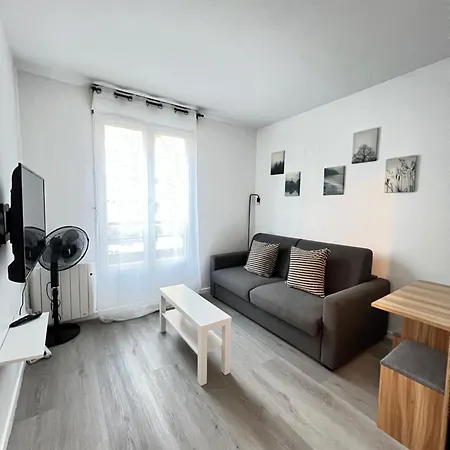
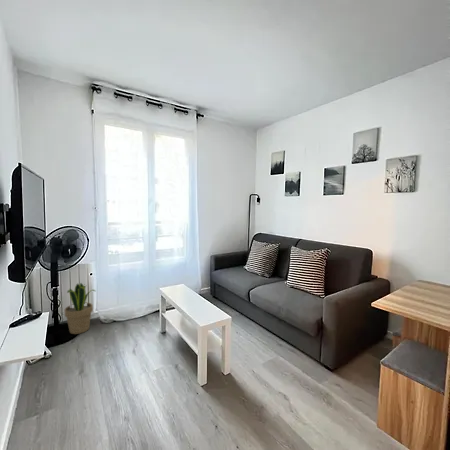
+ potted plant [64,282,96,335]
